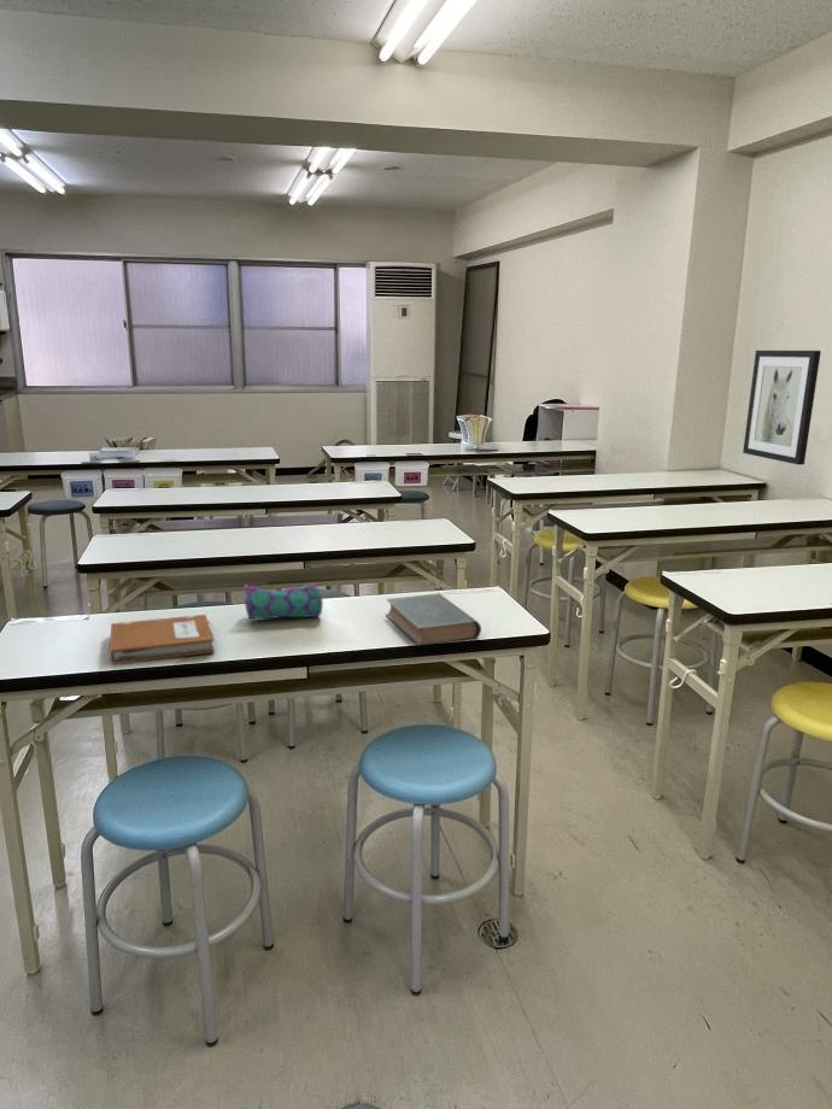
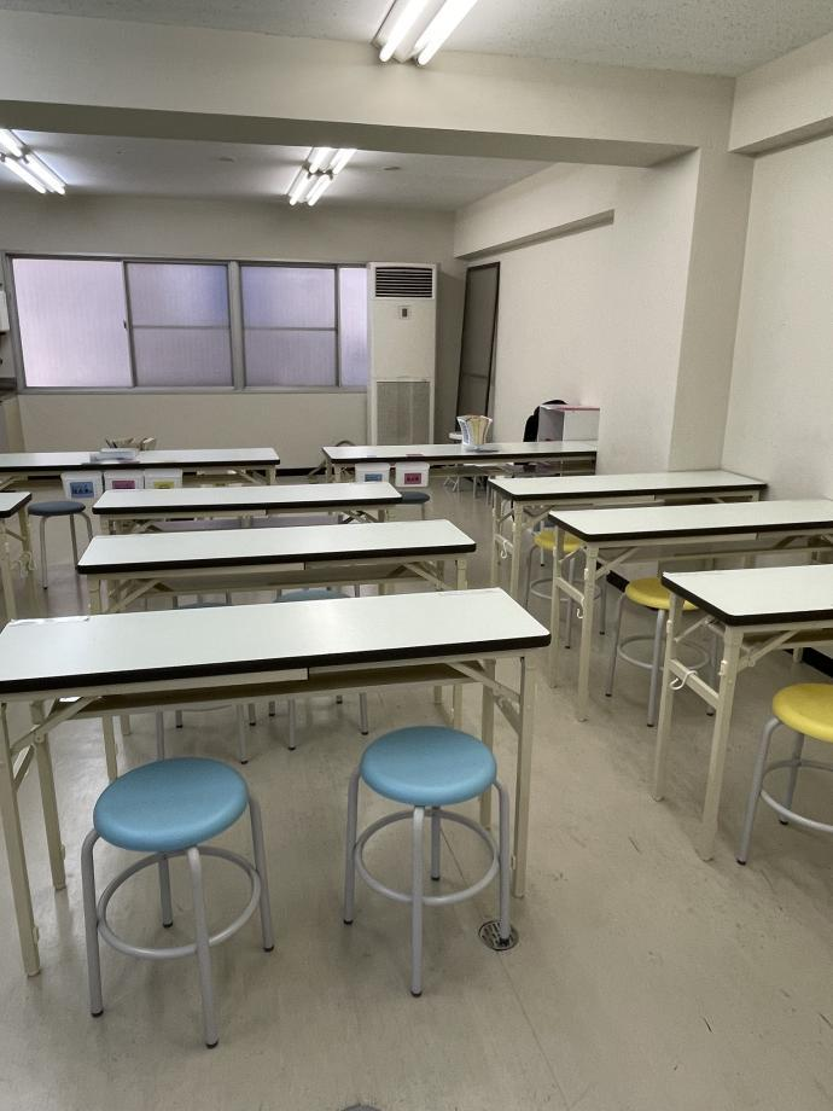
- book [385,592,482,647]
- wall art [742,350,822,467]
- pencil case [244,582,324,620]
- notebook [109,614,216,665]
